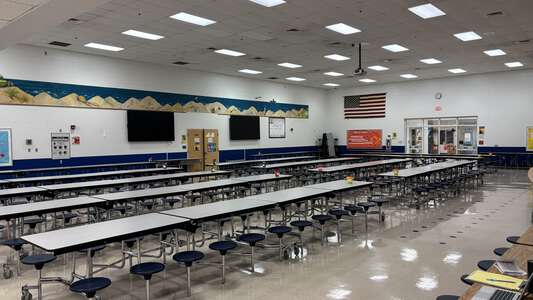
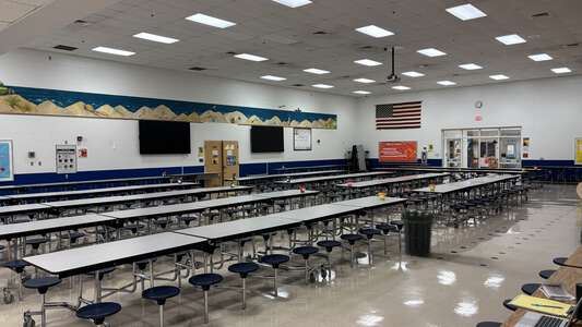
+ waste bin [400,209,436,257]
